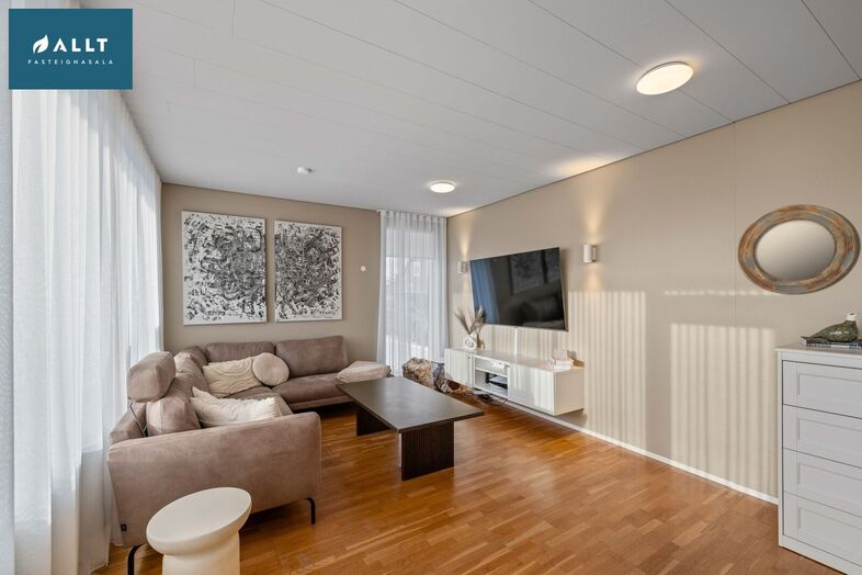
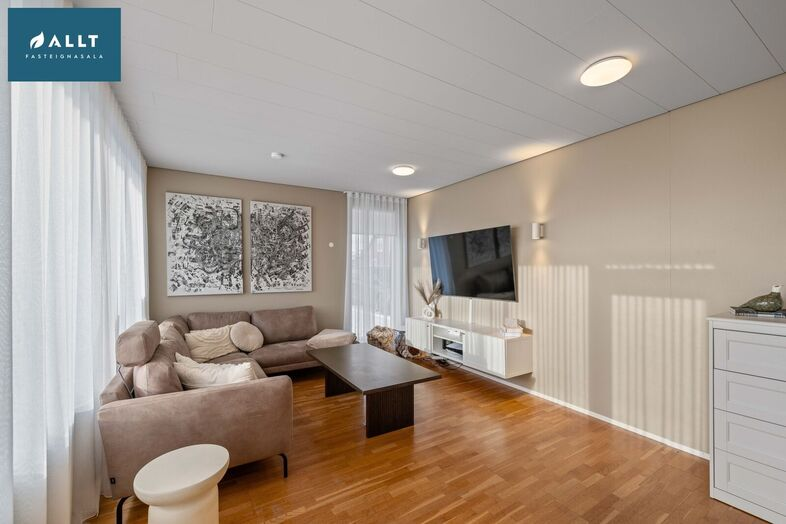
- home mirror [736,203,862,296]
